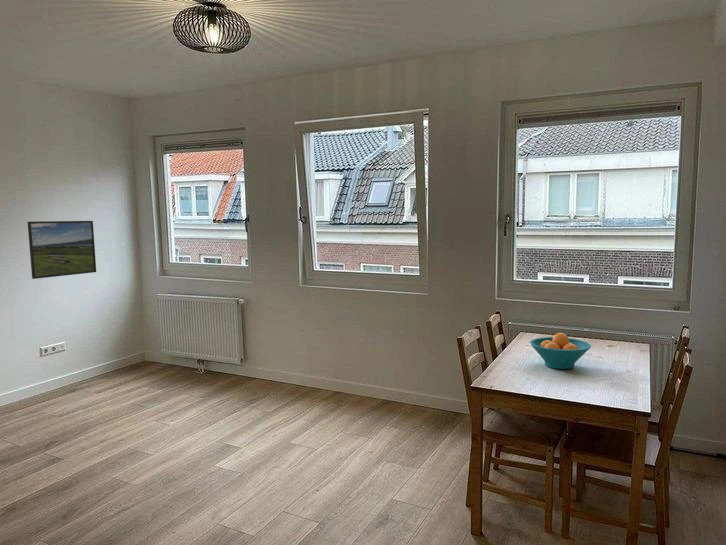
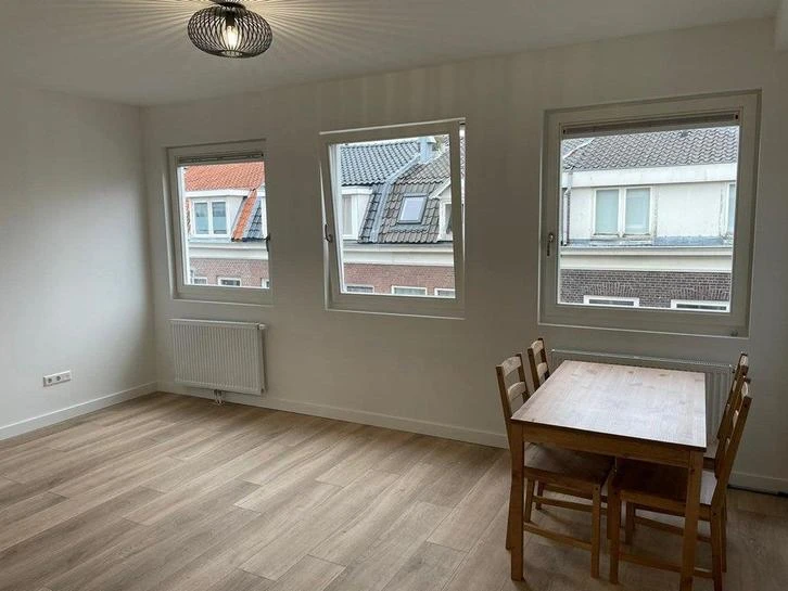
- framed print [27,220,97,280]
- fruit bowl [529,332,592,370]
